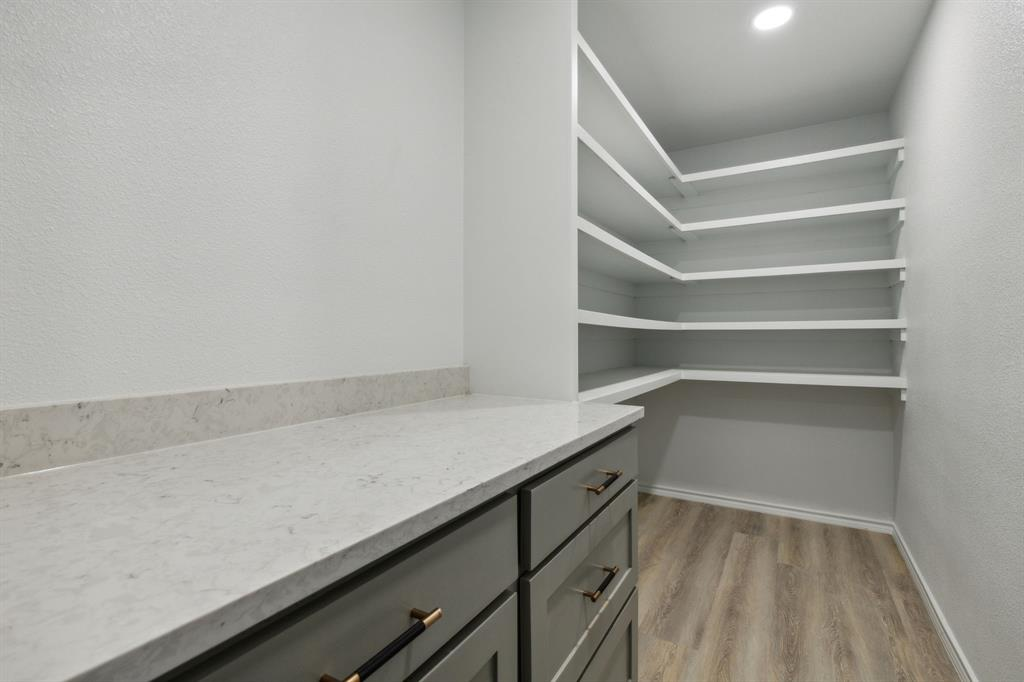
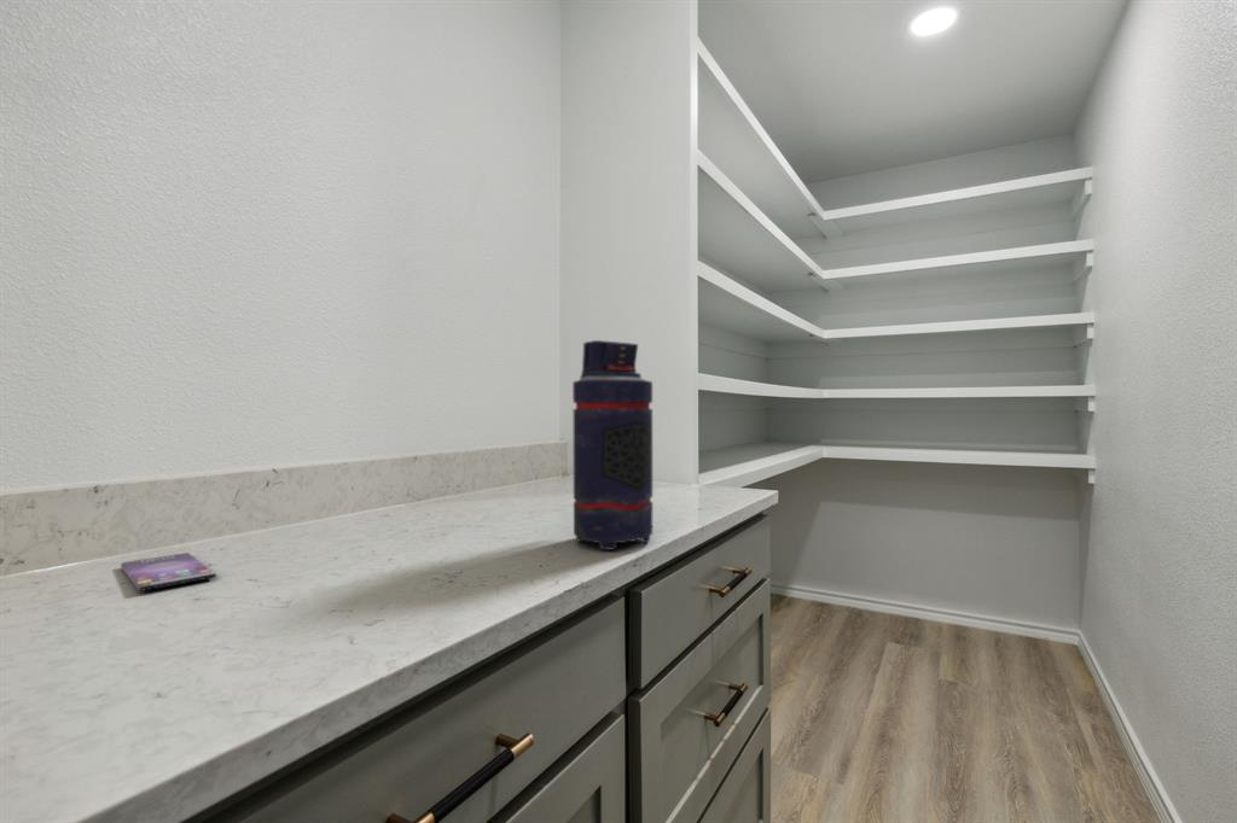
+ grenade [571,339,654,551]
+ smartphone [120,551,219,593]
